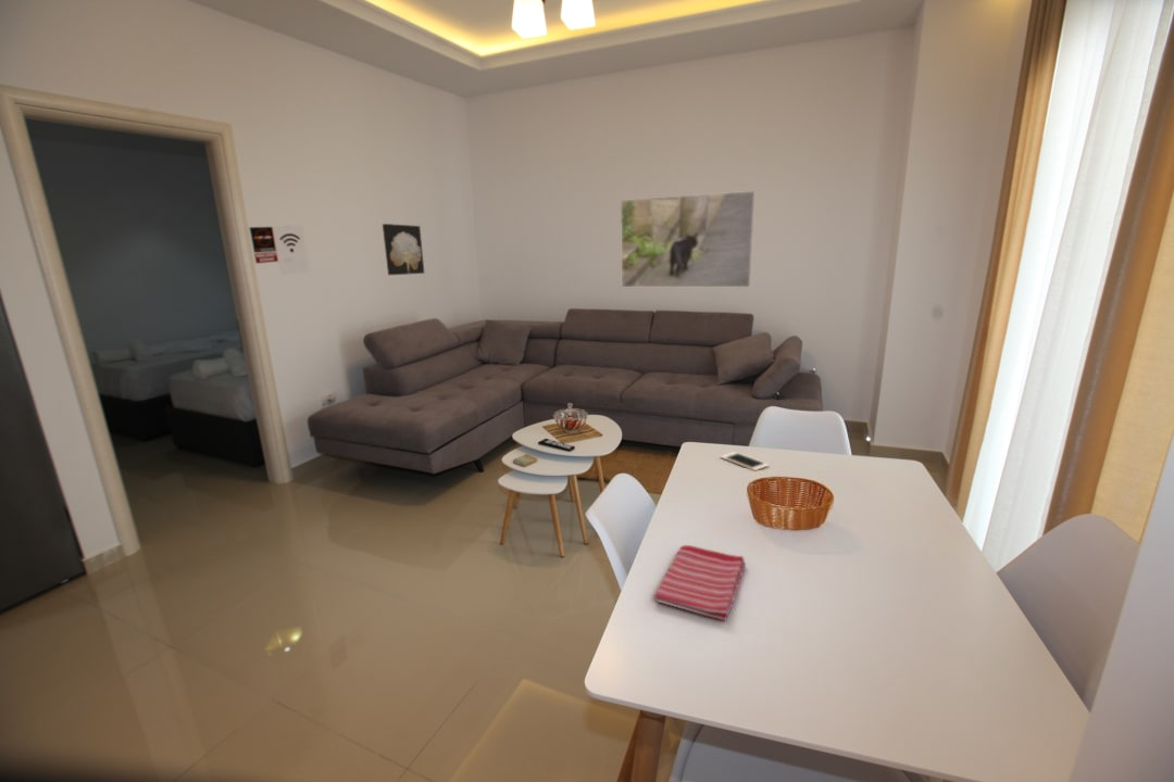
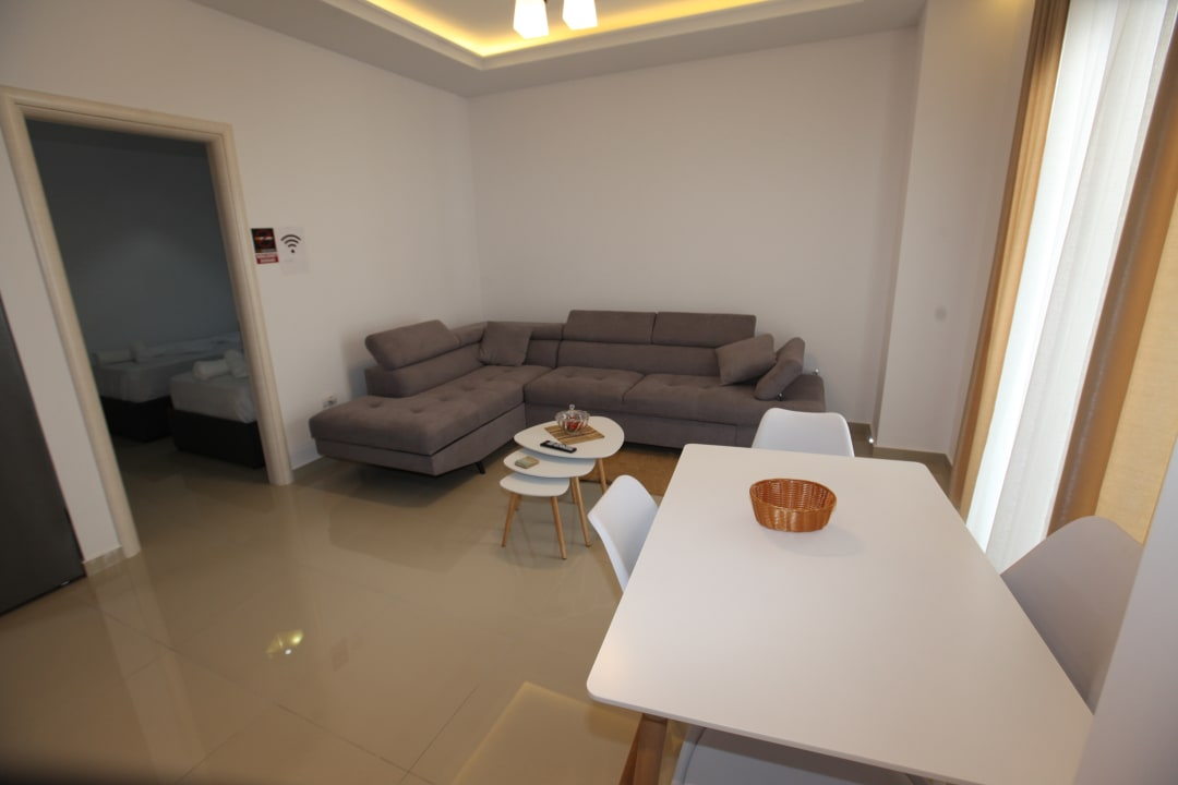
- dish towel [652,544,747,621]
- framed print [620,190,757,288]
- cell phone [720,451,770,471]
- wall art [382,223,425,276]
